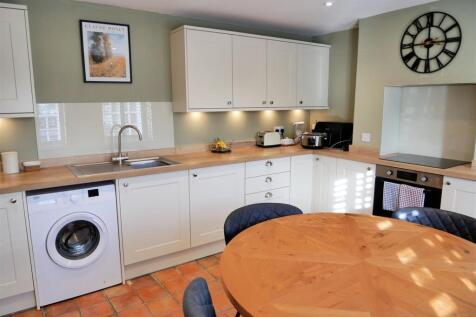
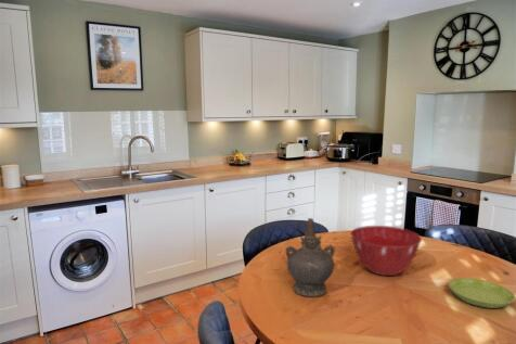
+ ceremonial vessel [284,217,336,298]
+ mixing bowl [349,225,423,277]
+ saucer [448,277,516,309]
